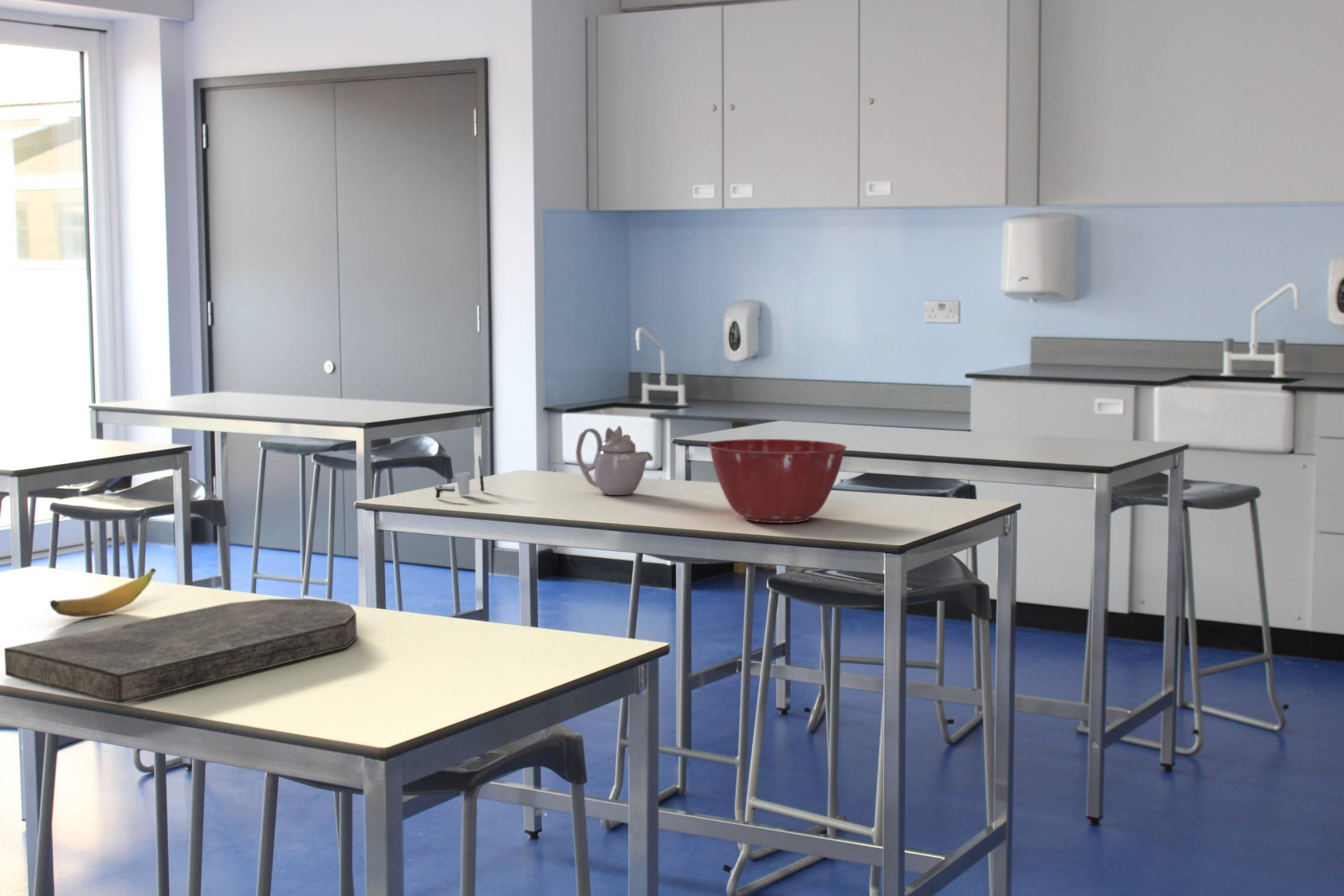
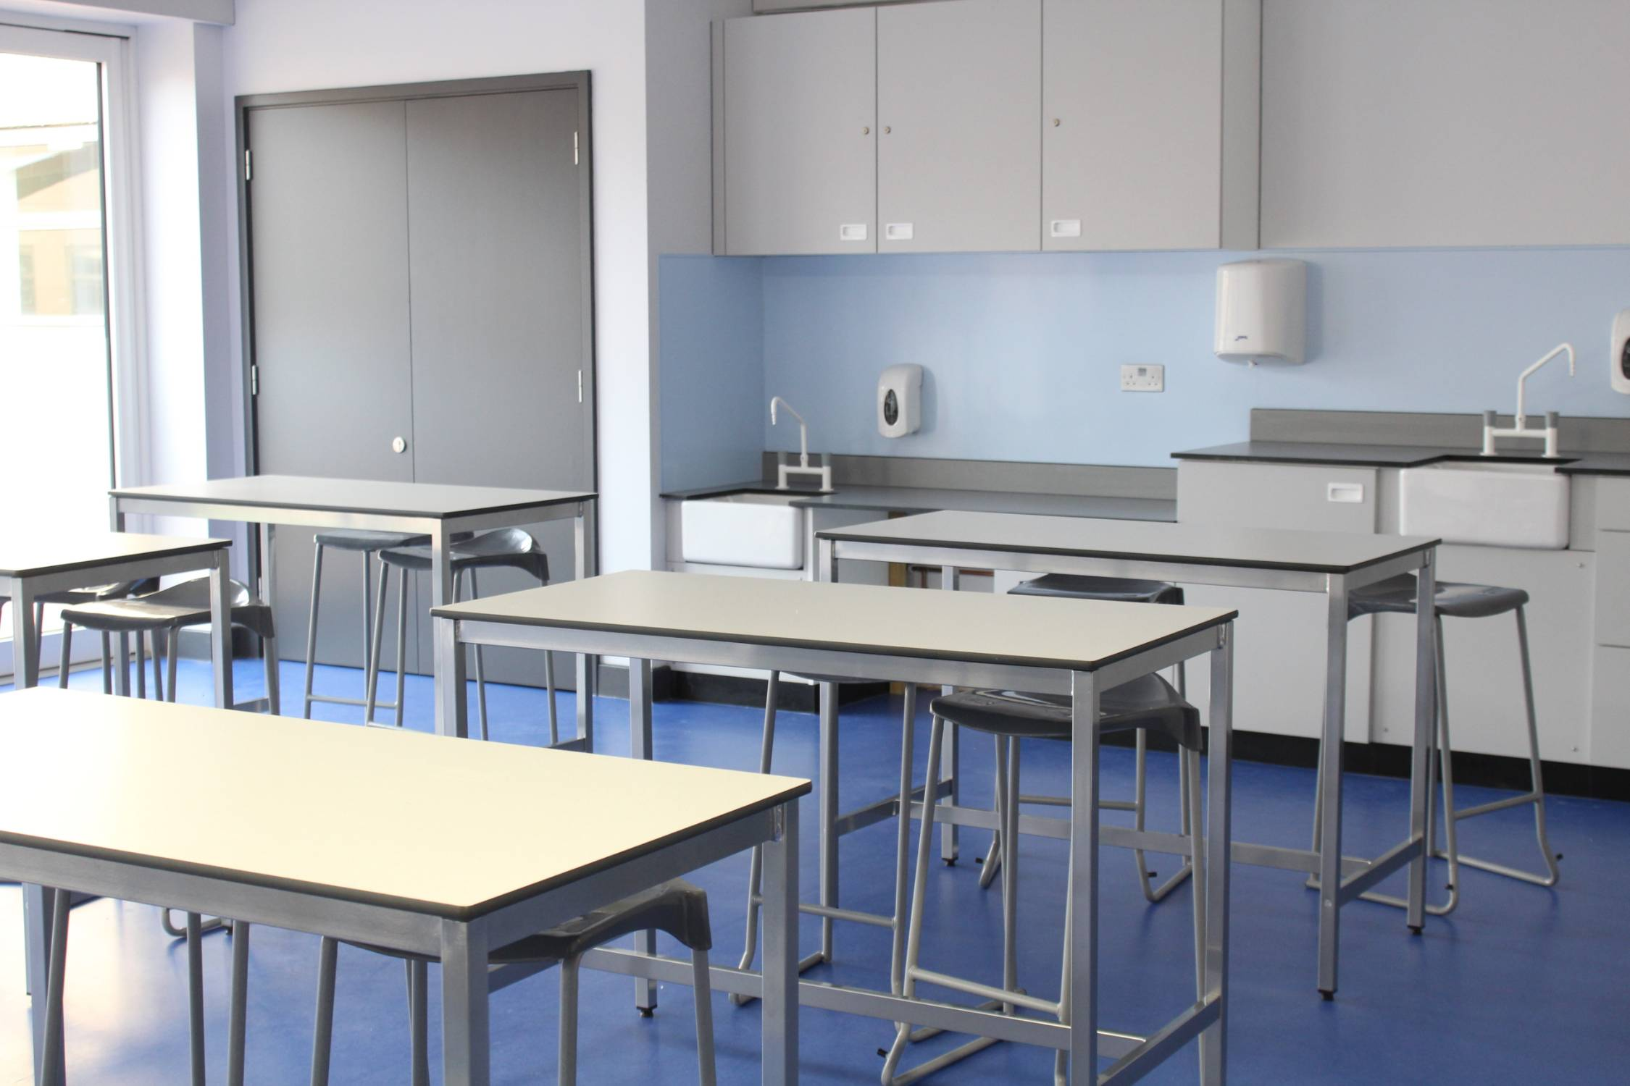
- mixing bowl [707,438,847,523]
- cutting board [4,599,357,705]
- cup [434,455,485,499]
- teapot [575,425,653,496]
- banana [48,567,157,618]
